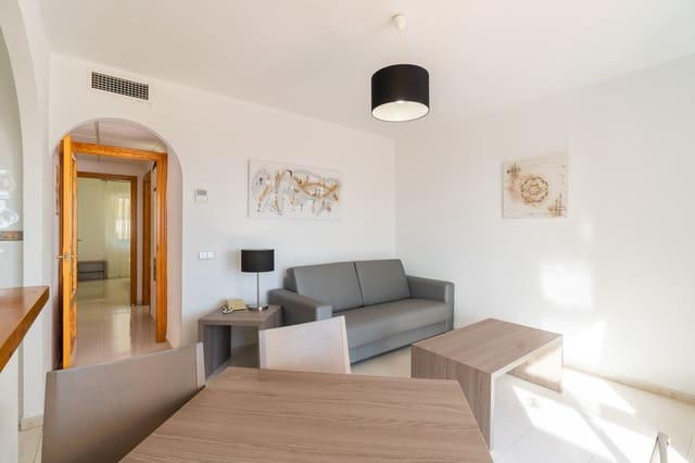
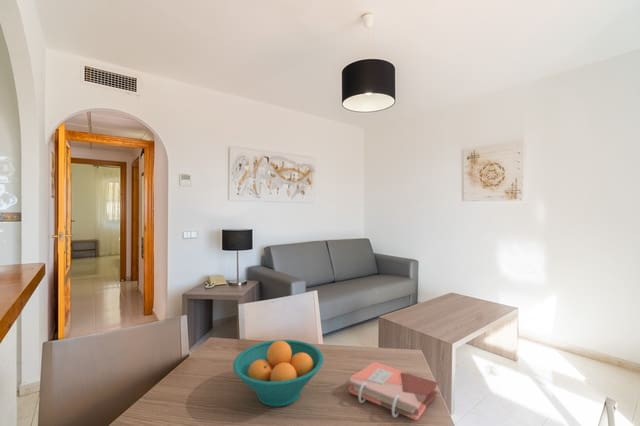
+ phonebook [348,361,439,421]
+ fruit bowl [232,339,325,407]
